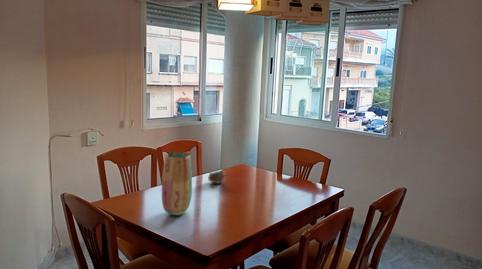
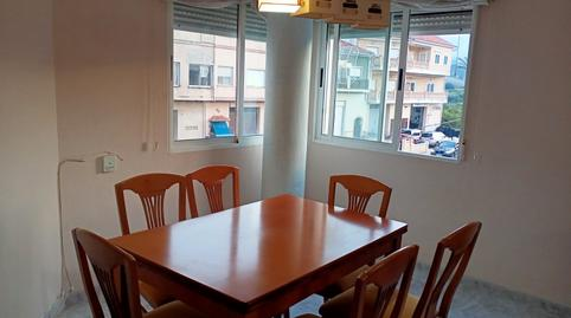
- vase [161,152,193,216]
- cup [207,167,230,185]
